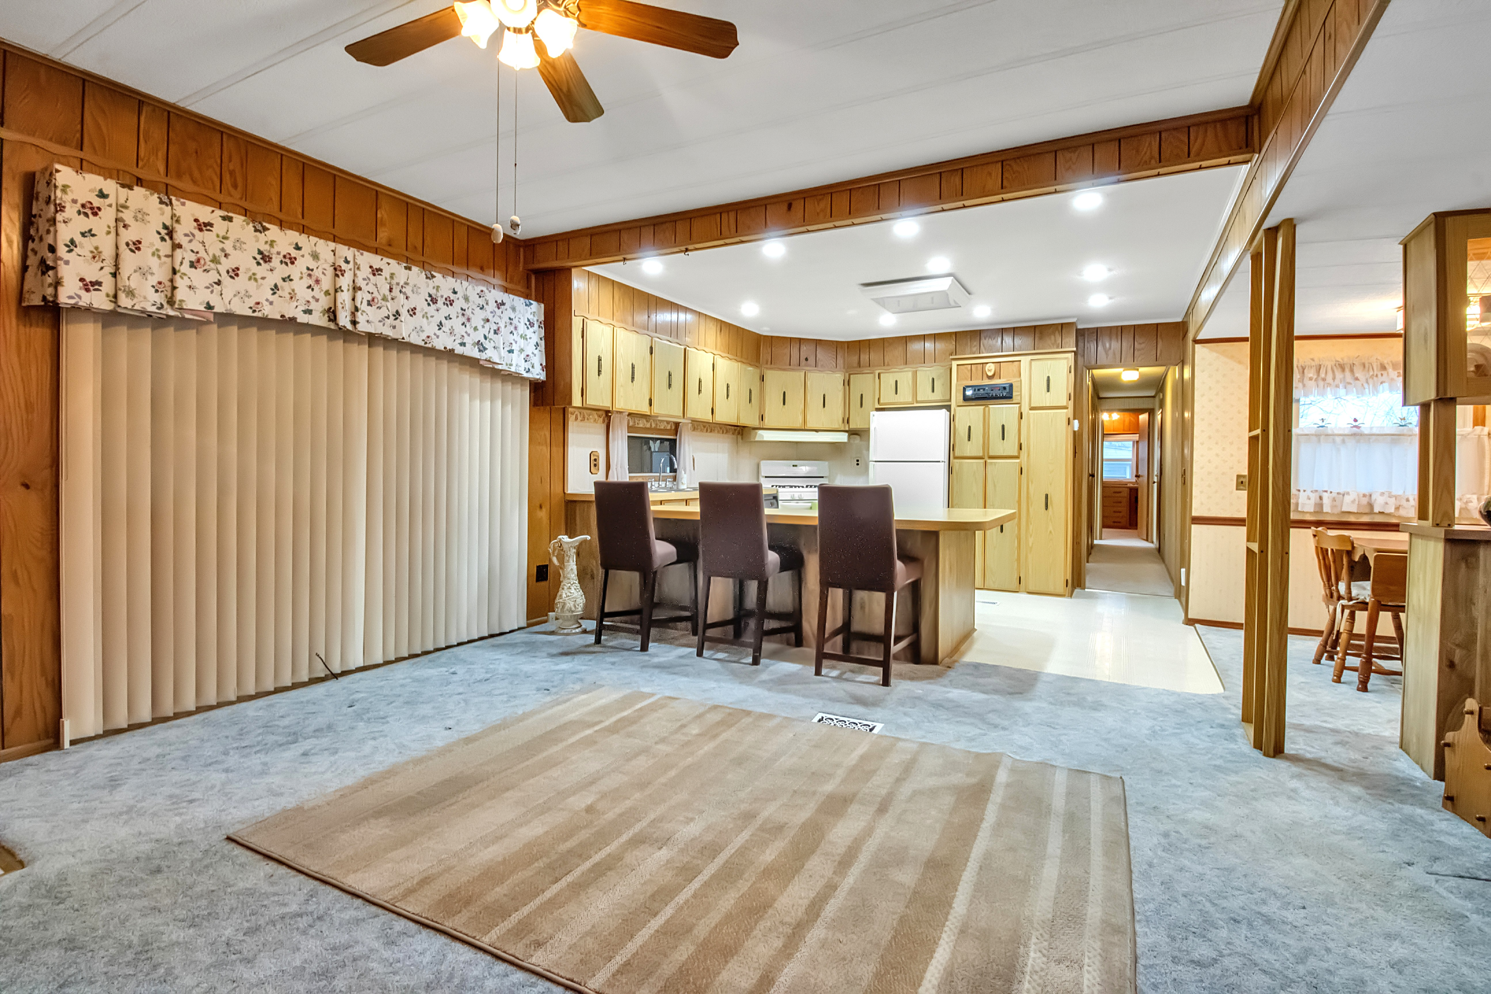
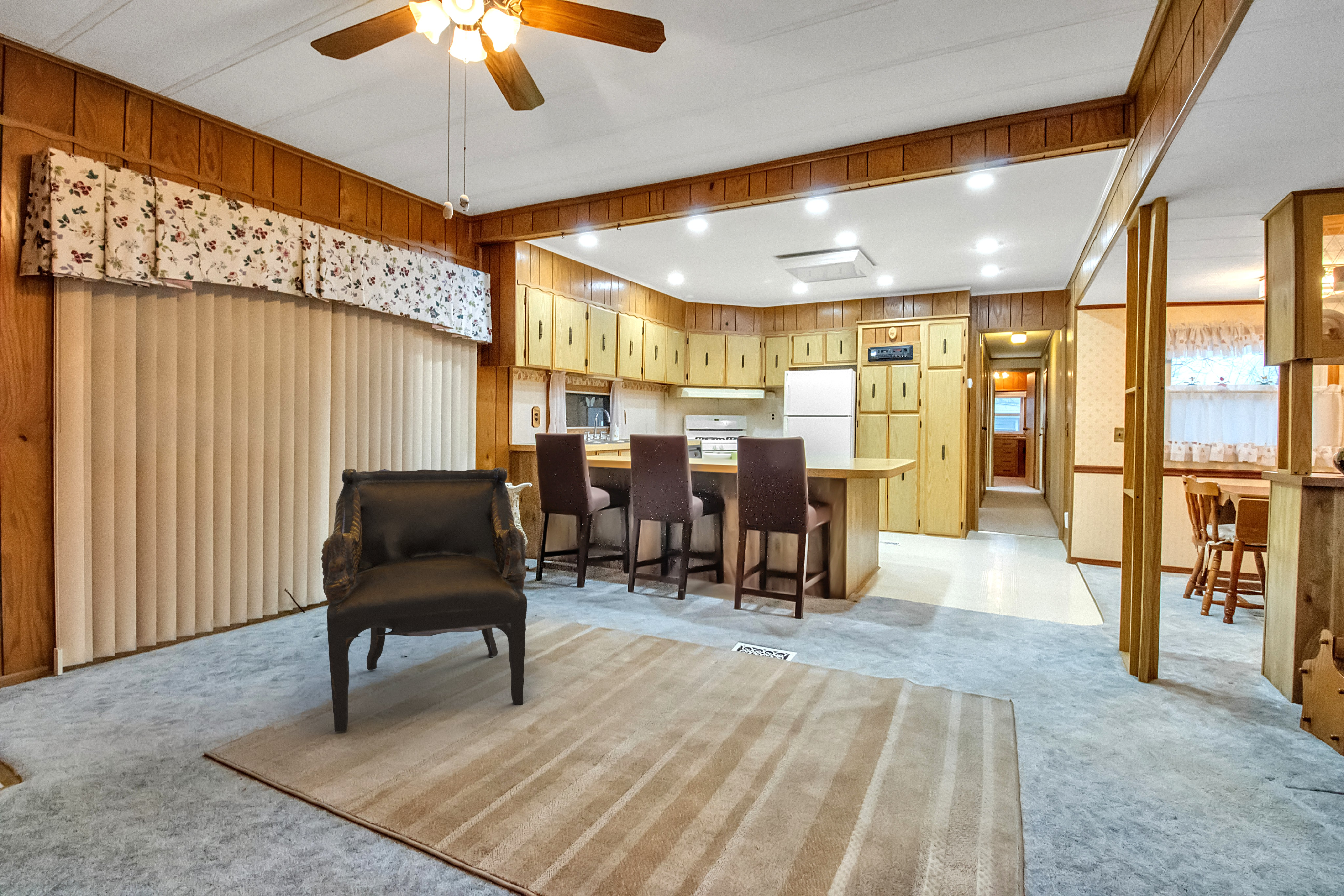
+ armchair [321,467,528,732]
